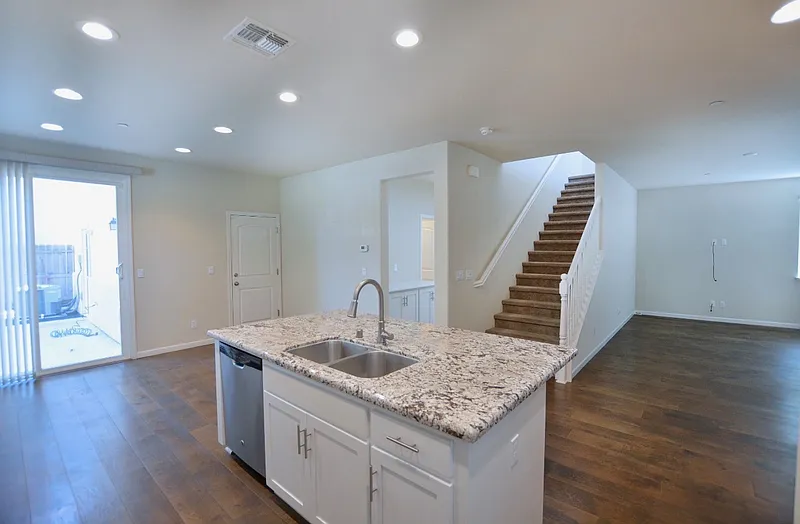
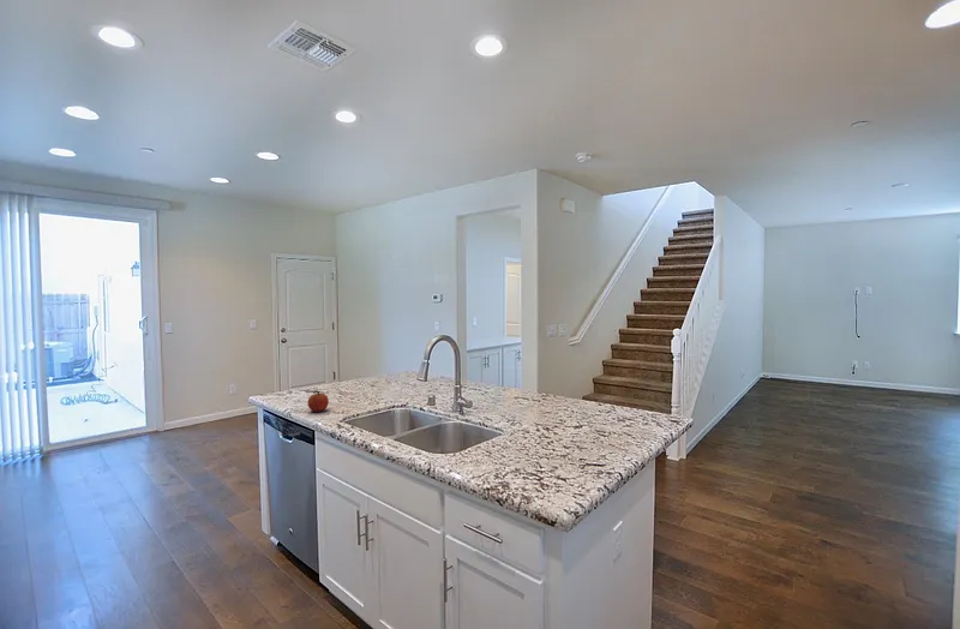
+ fruit [306,390,330,413]
